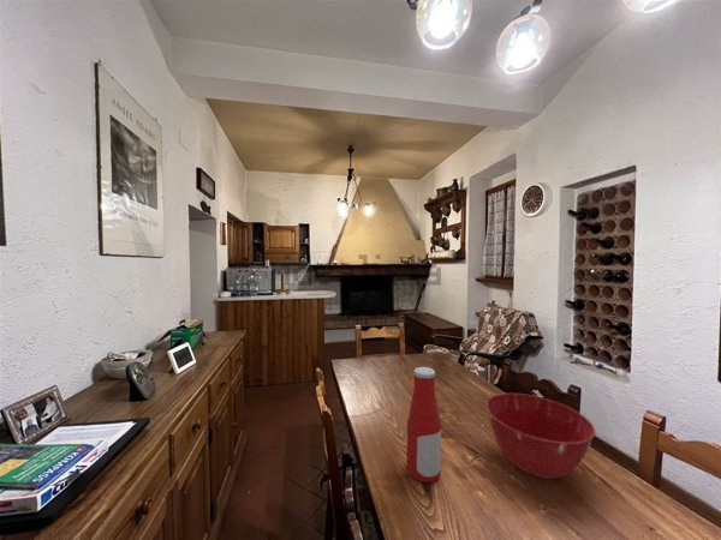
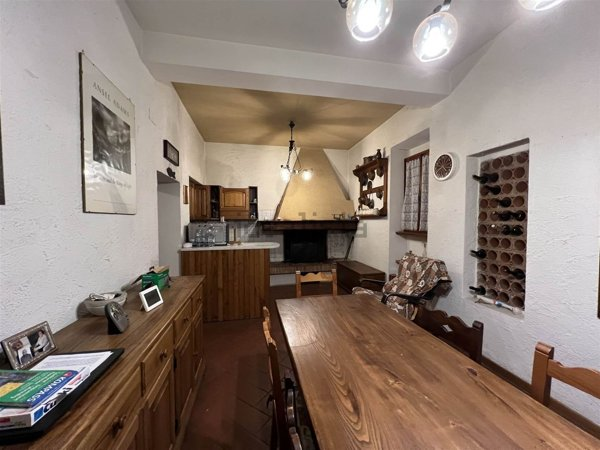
- mixing bowl [485,392,597,480]
- bottle [405,366,442,484]
